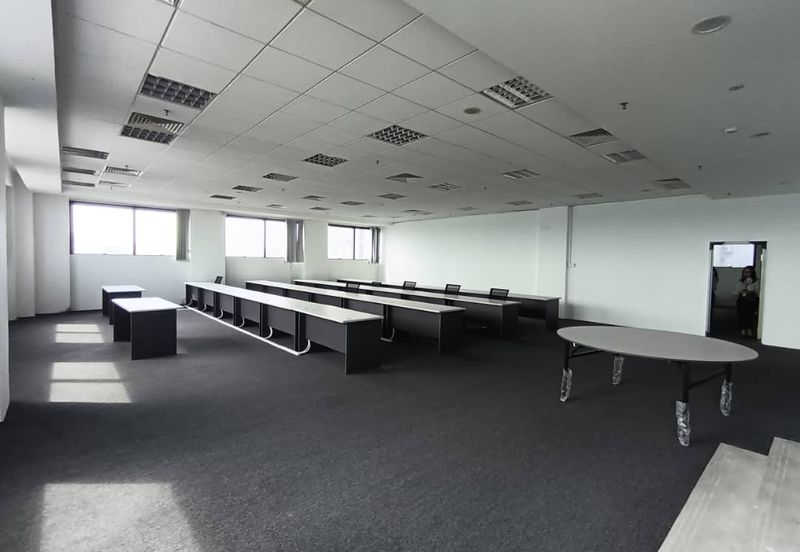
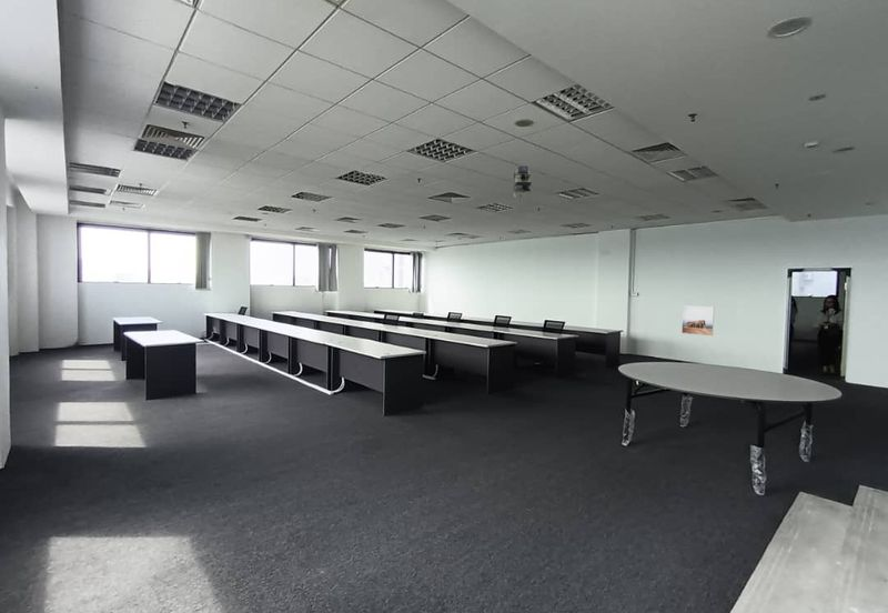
+ camera [512,165,533,202]
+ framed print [680,304,715,336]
